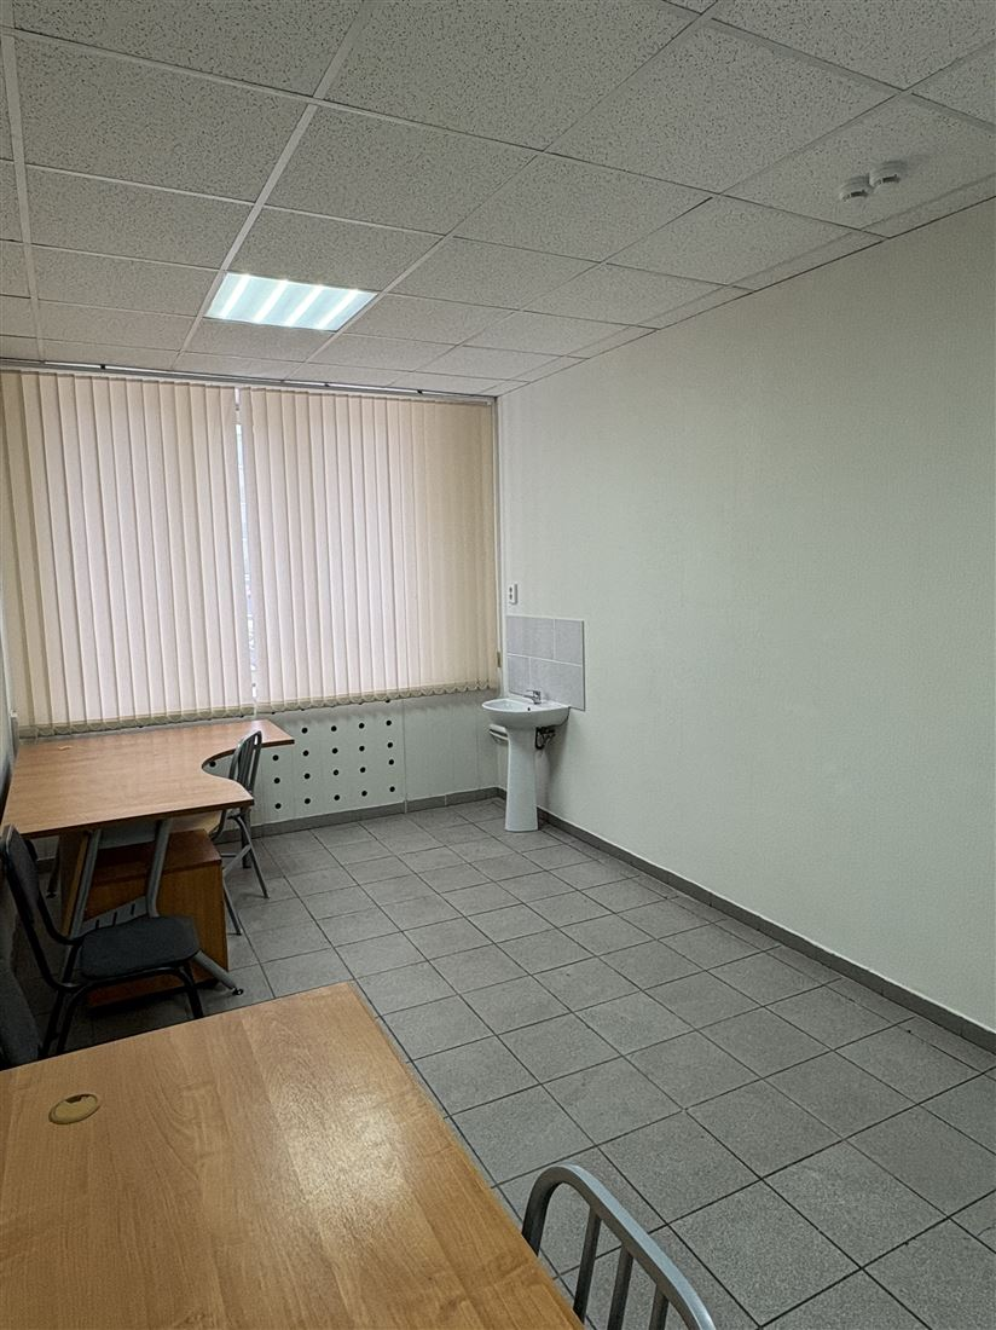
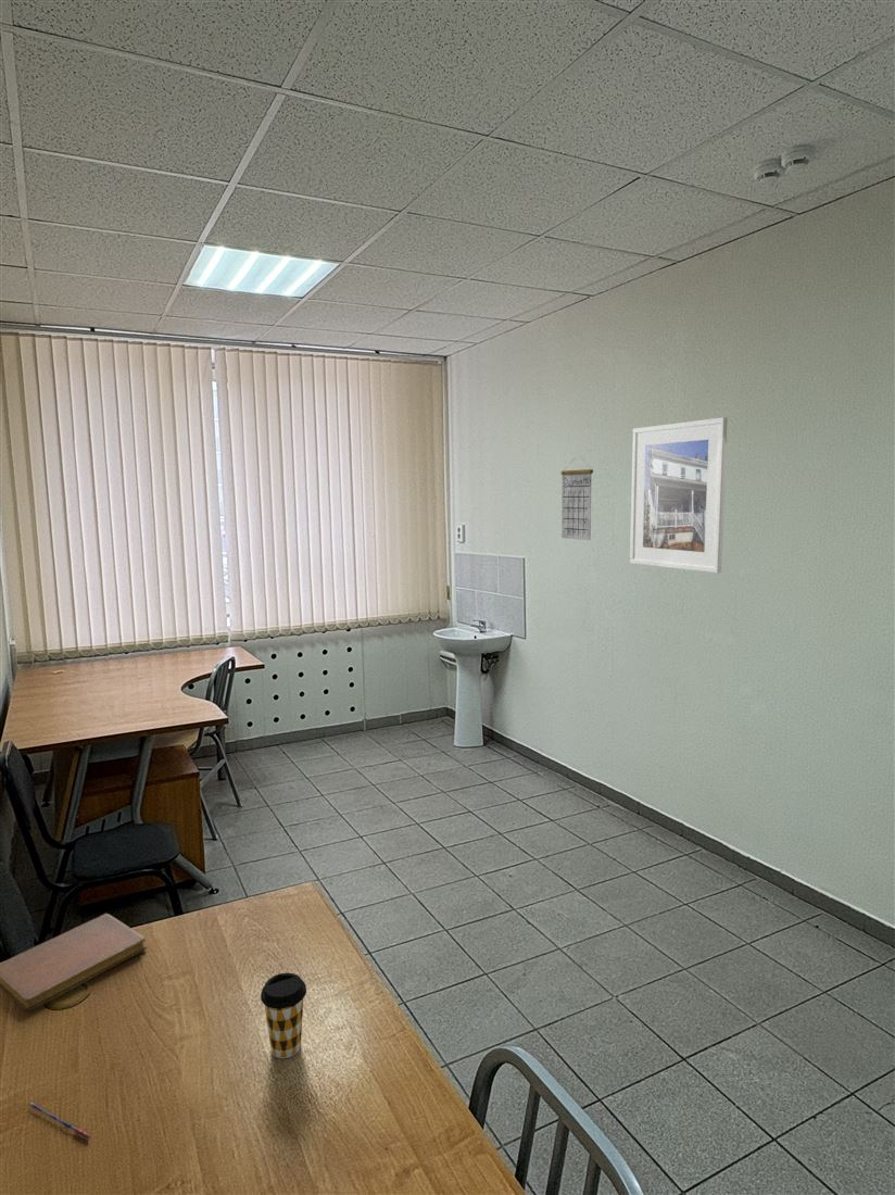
+ notebook [0,913,148,1012]
+ coffee cup [260,972,307,1059]
+ pen [27,1100,92,1141]
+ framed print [629,416,729,575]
+ calendar [559,457,594,541]
